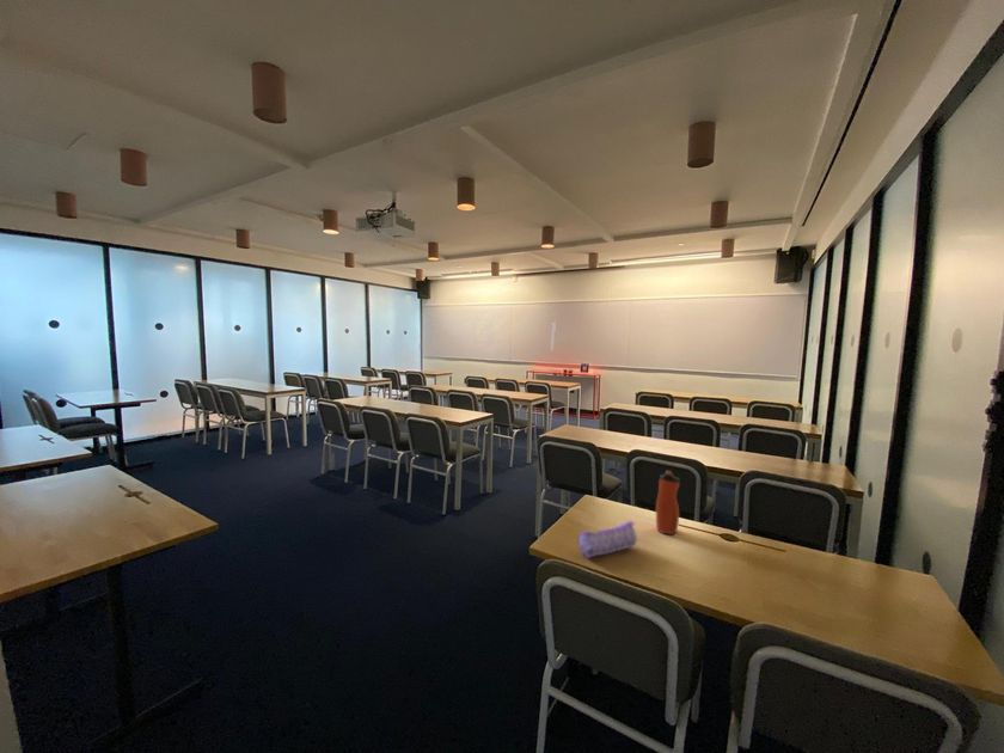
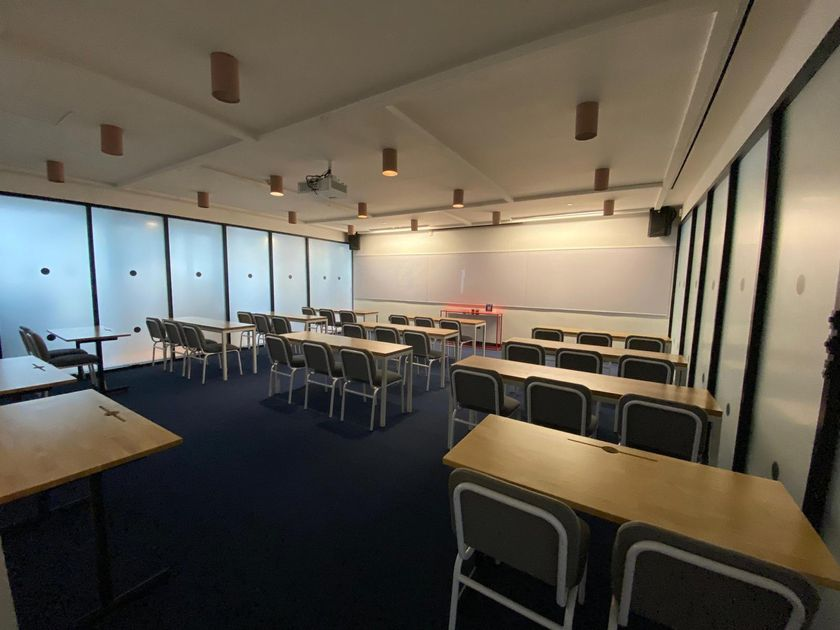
- water bottle [655,470,681,535]
- pencil case [577,520,638,559]
